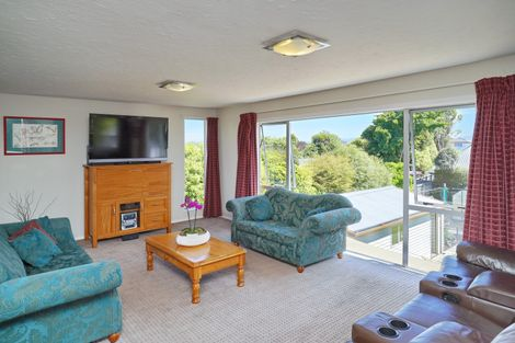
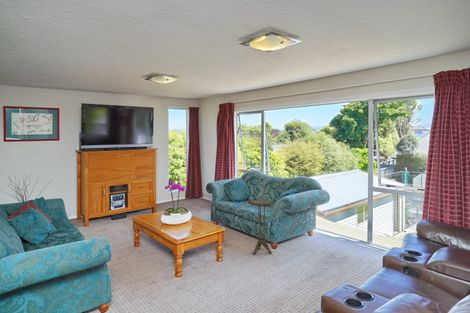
+ side table [247,199,275,255]
